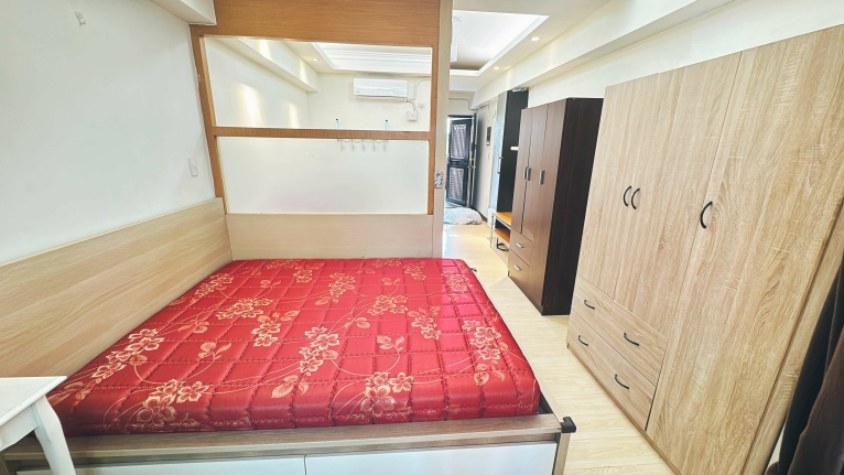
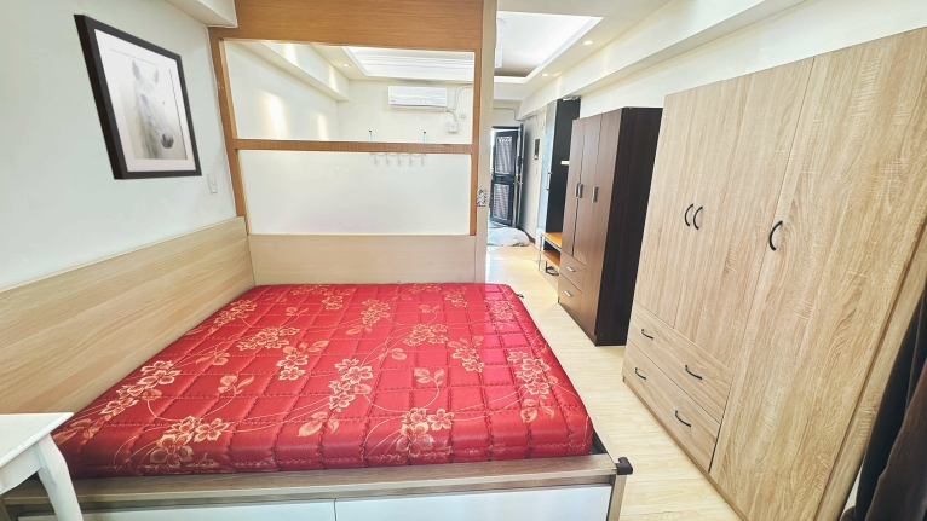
+ wall art [73,13,203,181]
